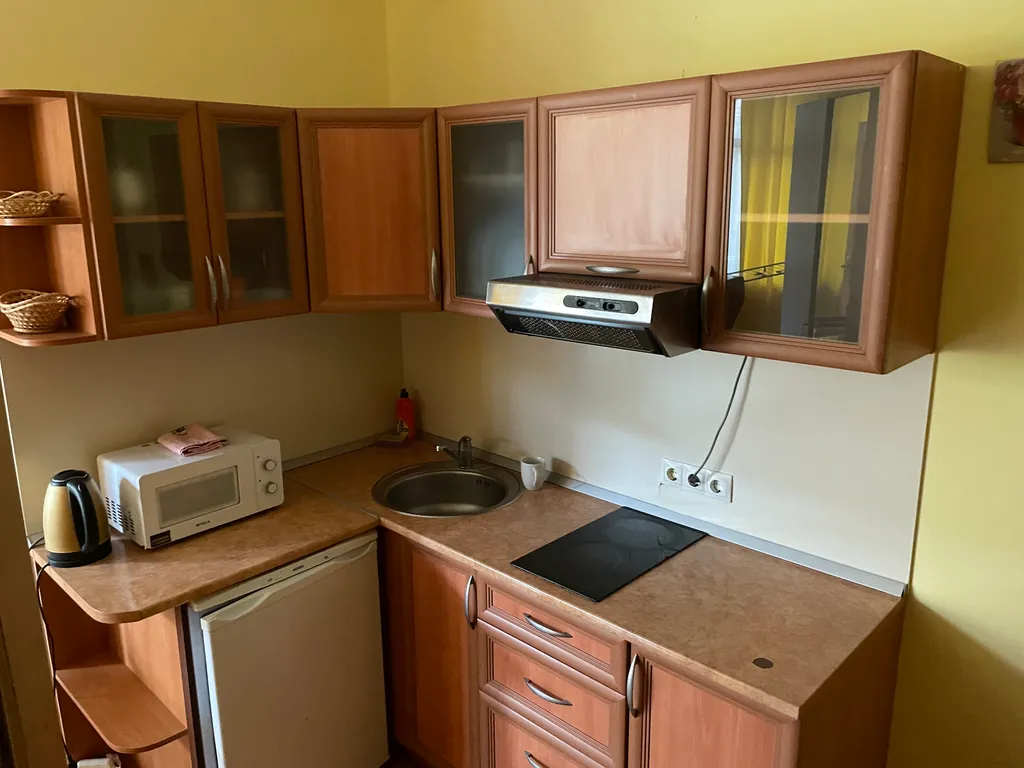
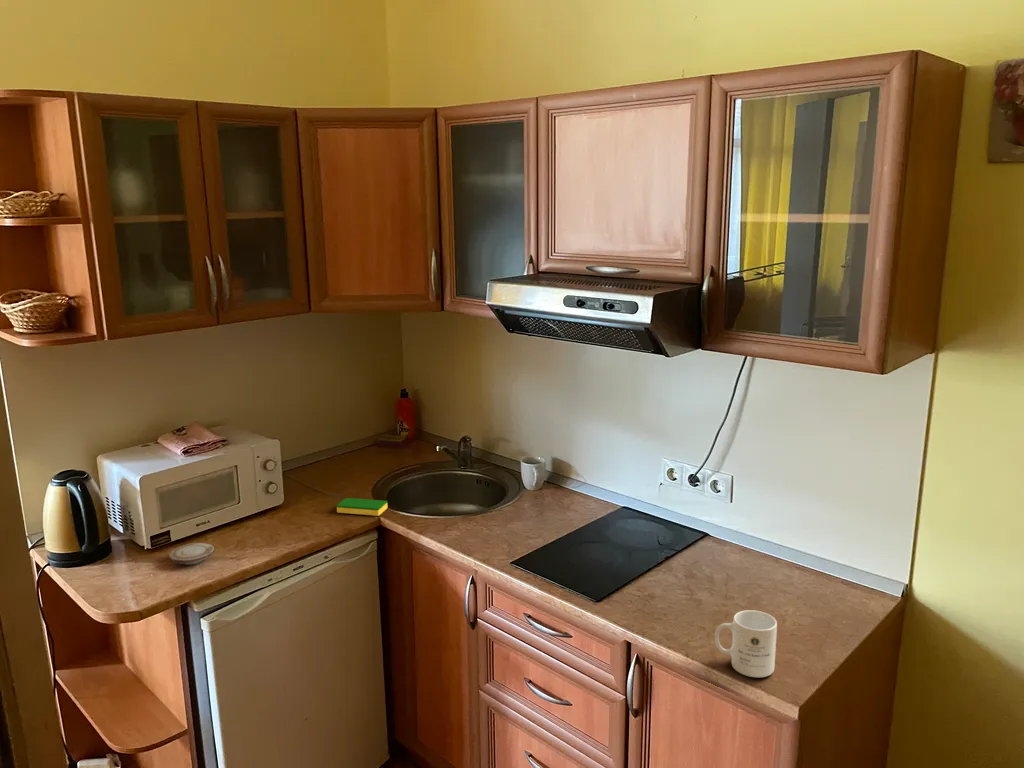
+ plate [168,542,215,566]
+ dish sponge [336,497,388,517]
+ mug [714,609,778,678]
